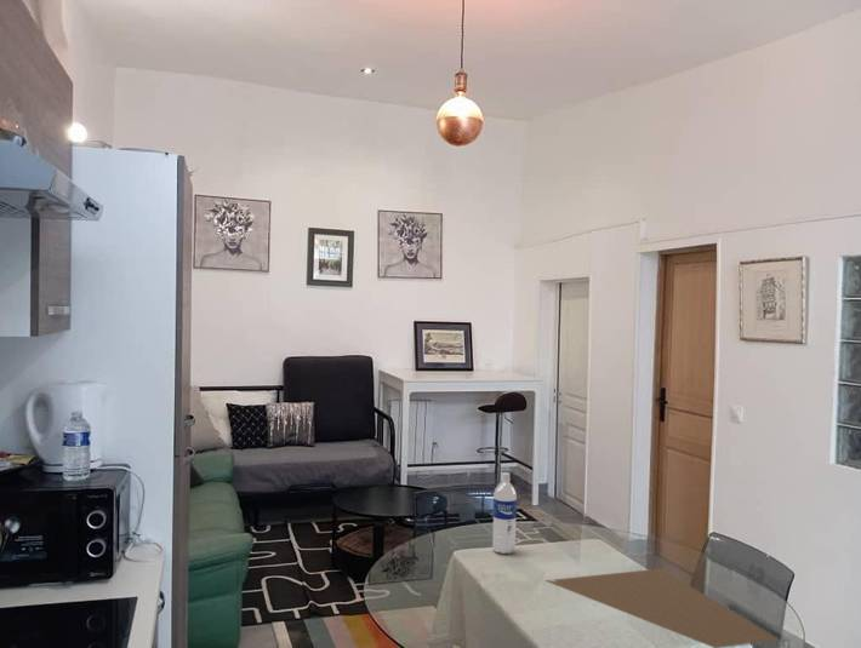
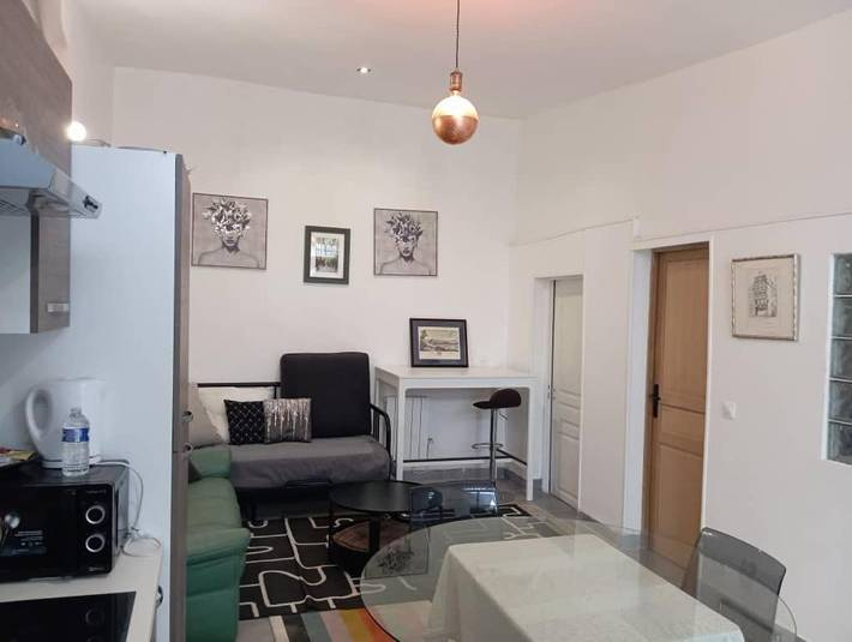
- water bottle [491,471,518,556]
- place mat [543,567,779,648]
